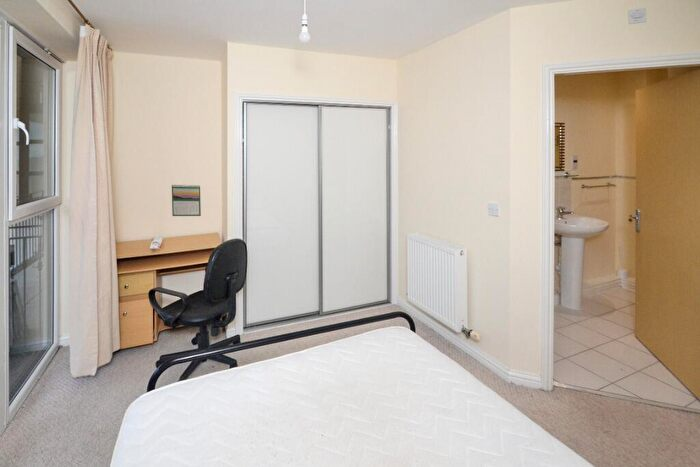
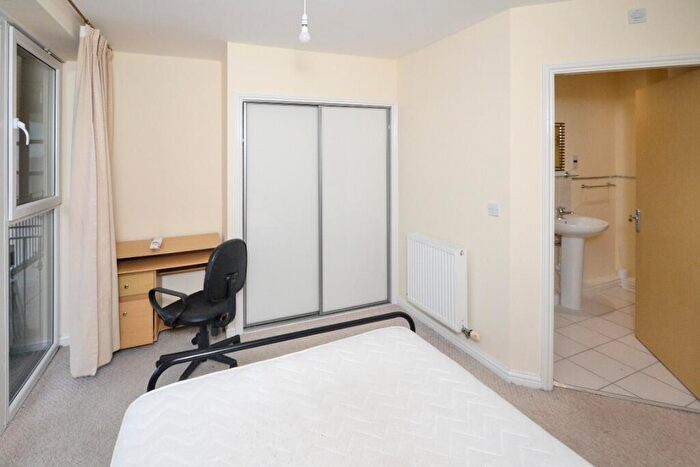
- calendar [171,183,202,217]
